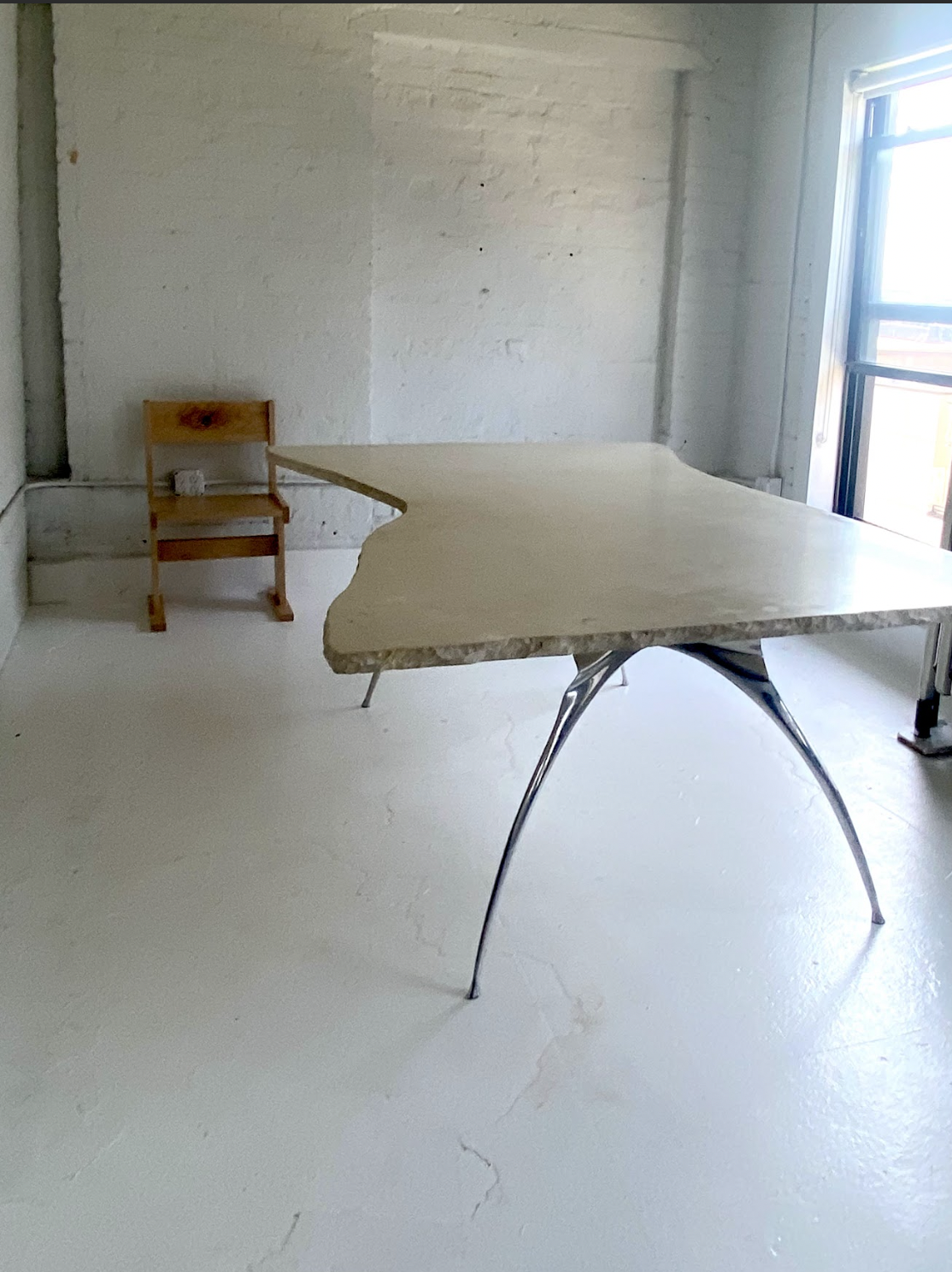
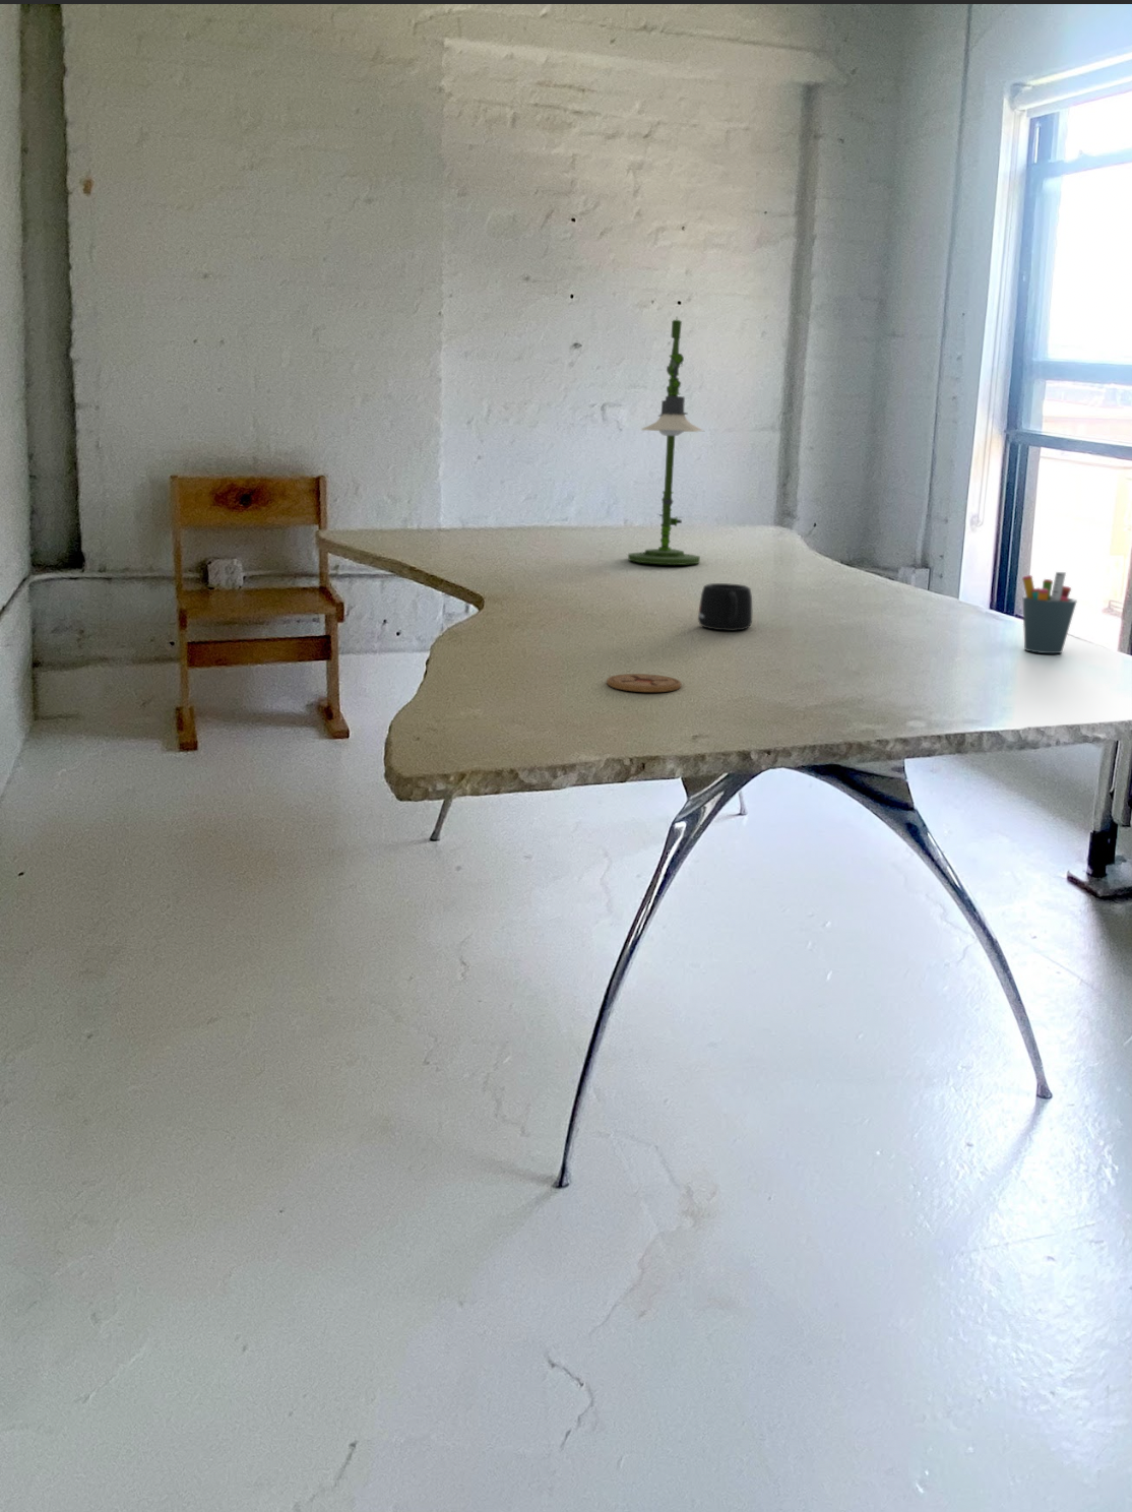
+ coaster [605,673,681,693]
+ desk lamp [627,316,704,566]
+ pen holder [1021,571,1078,655]
+ mug [697,582,753,632]
